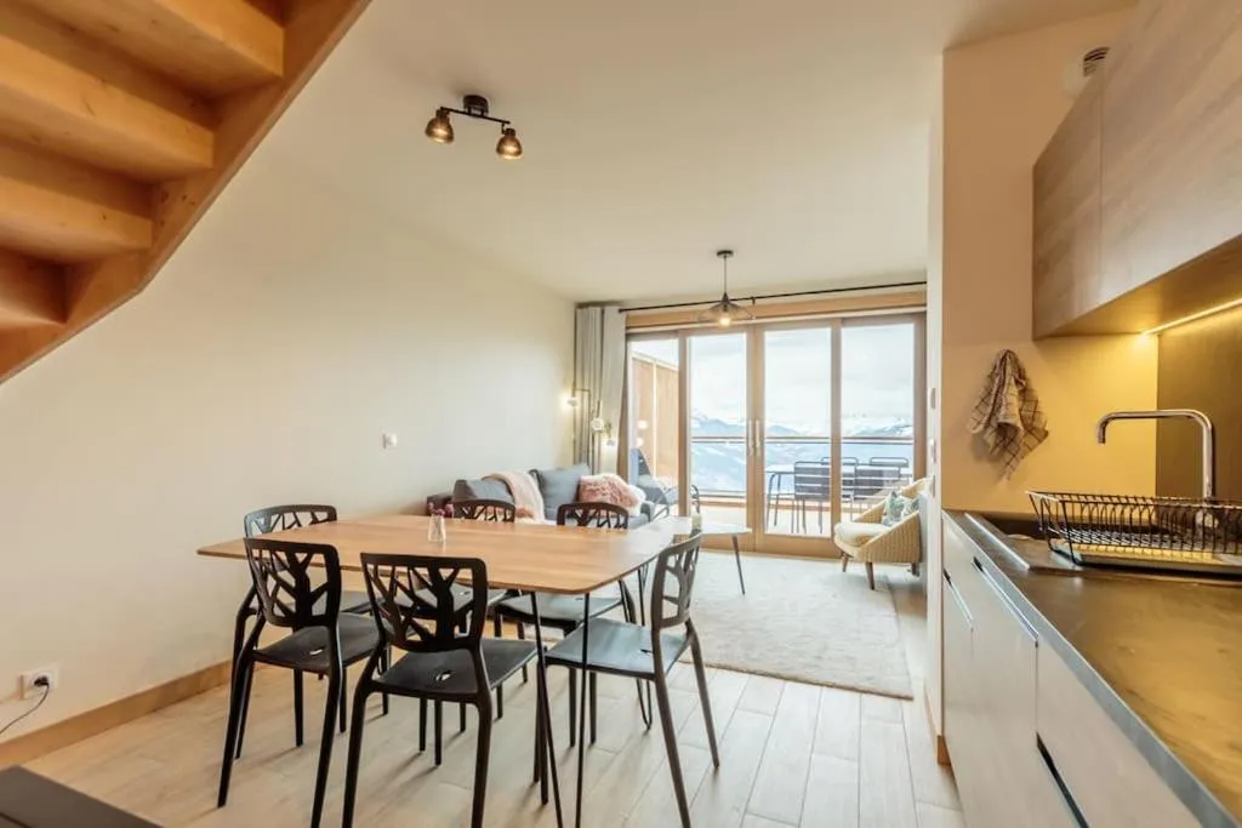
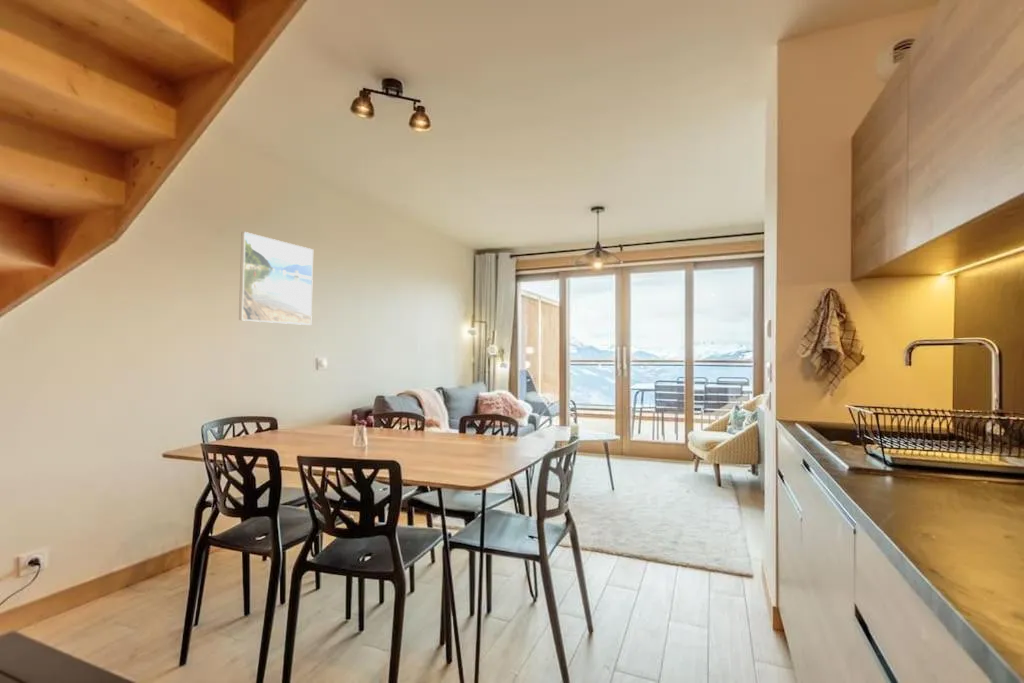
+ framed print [238,231,314,326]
